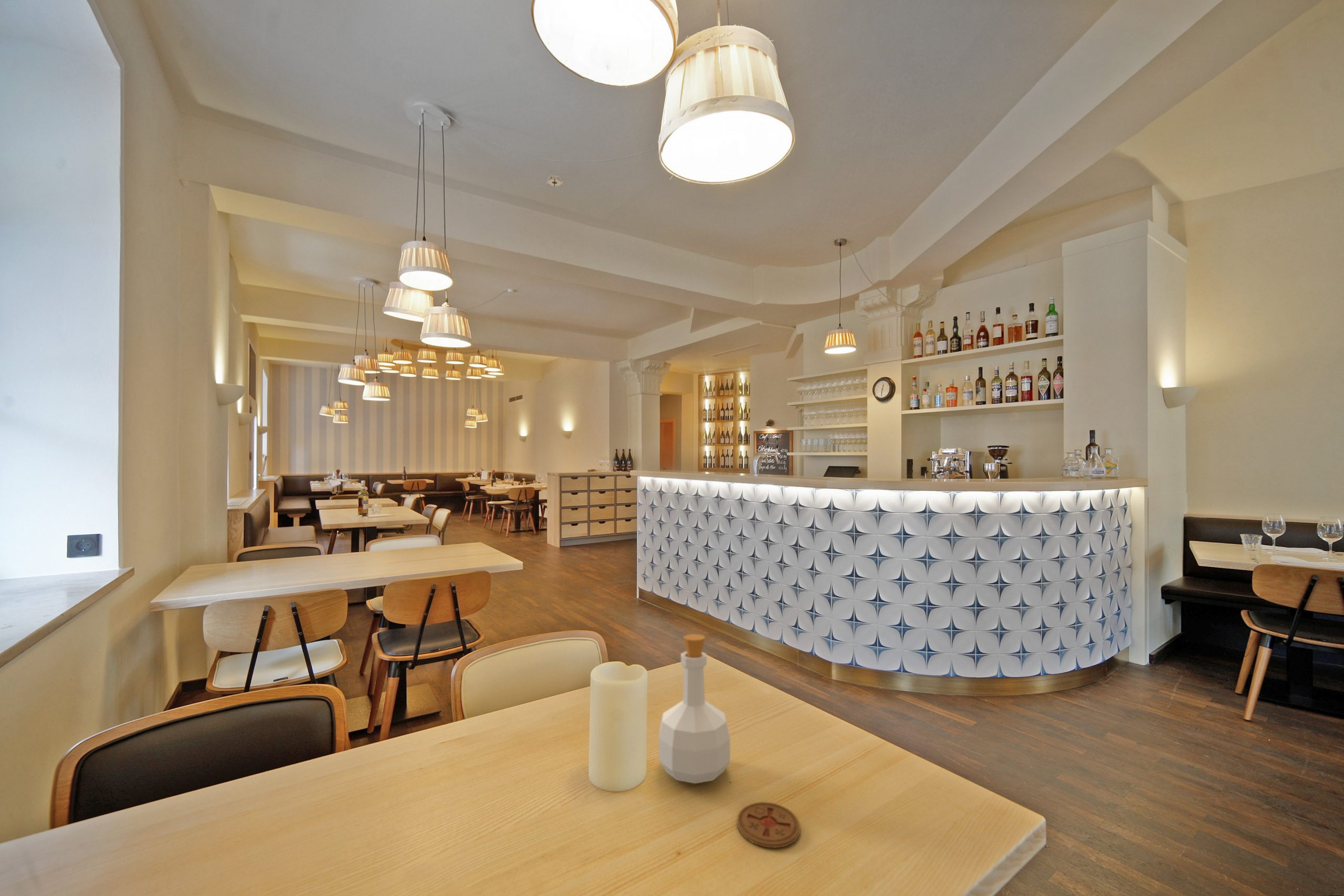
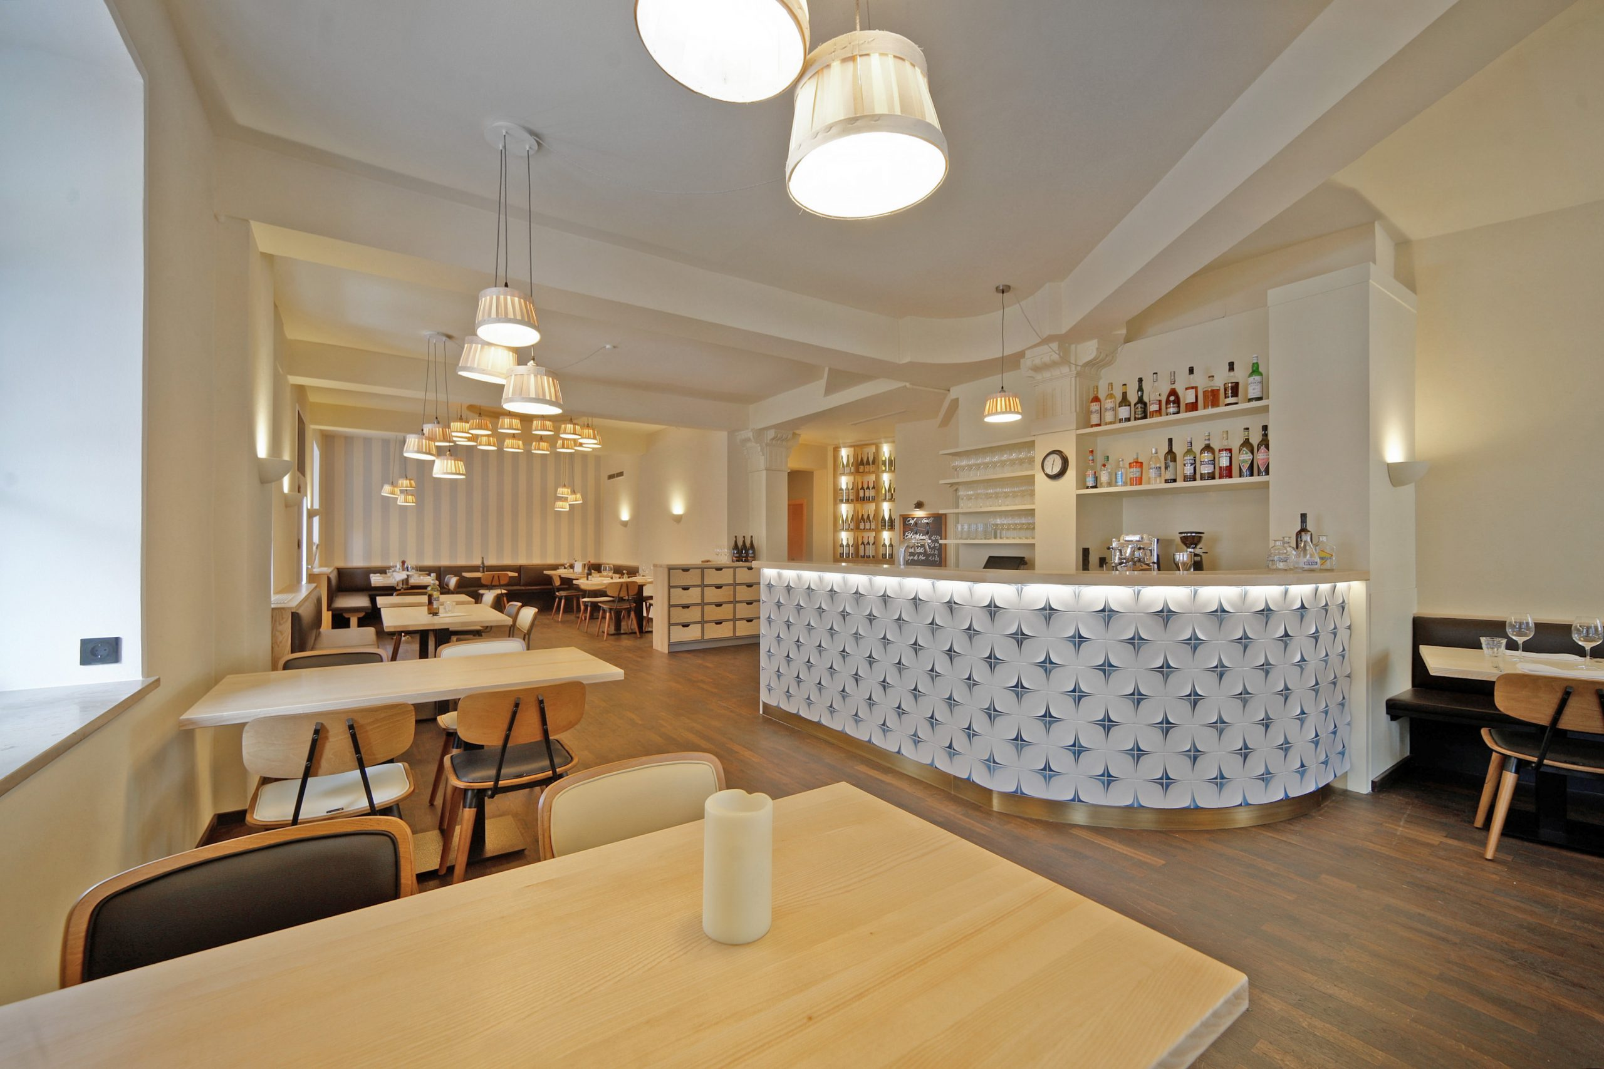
- coaster [737,802,801,848]
- bottle [658,634,731,784]
- smoke detector [545,175,563,187]
